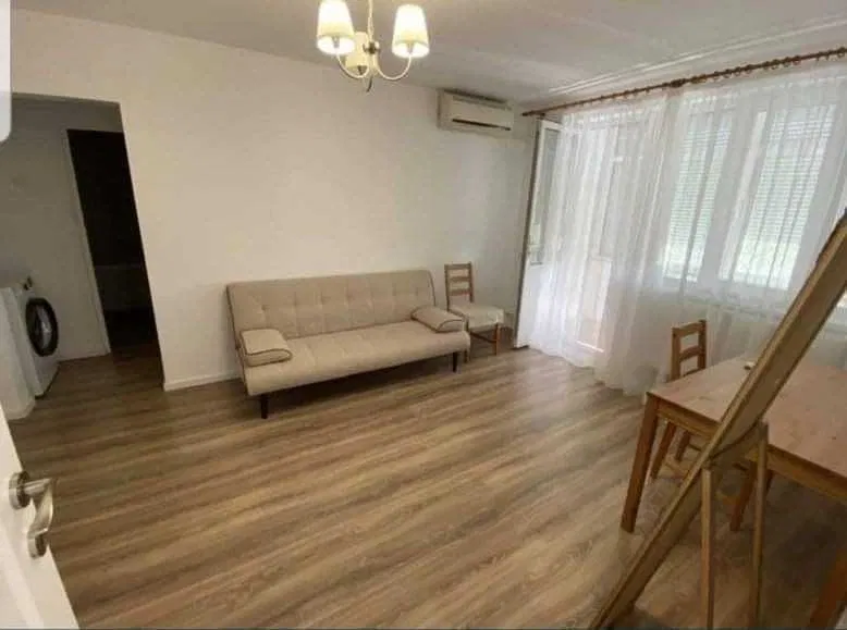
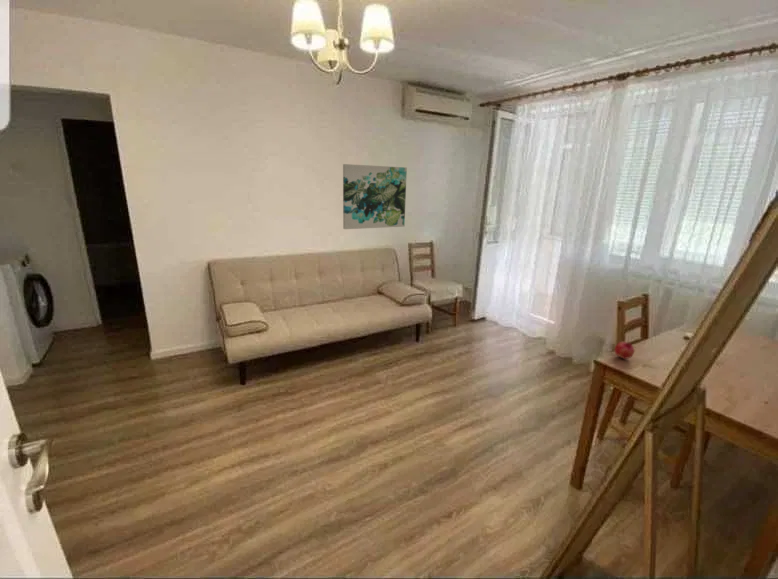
+ fruit [614,341,636,360]
+ wall art [342,163,408,230]
